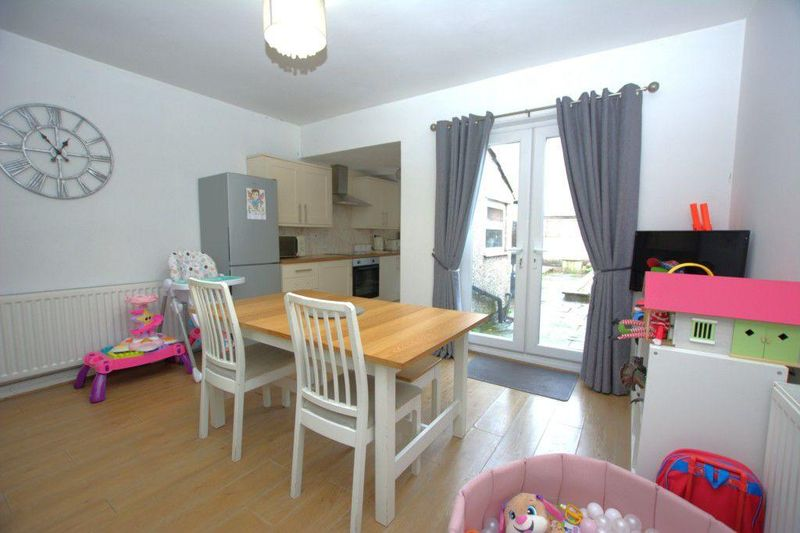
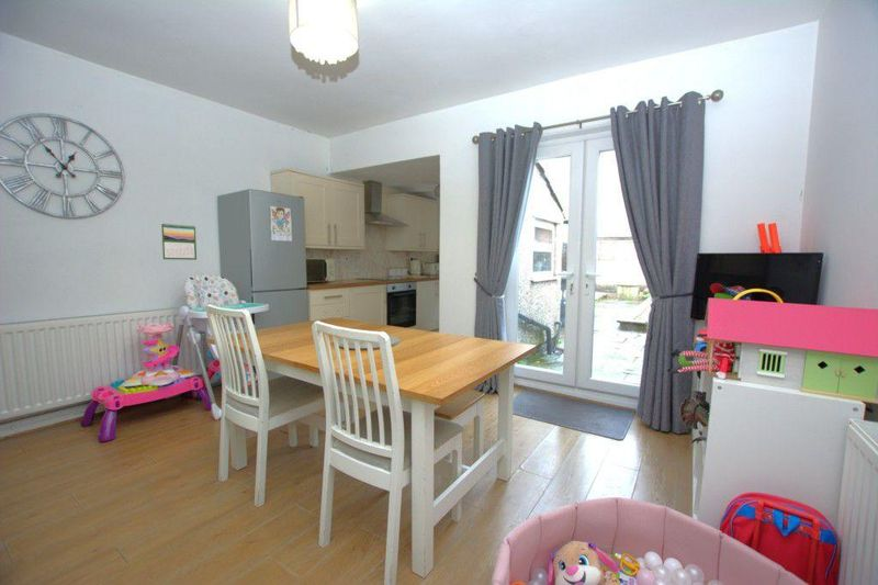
+ calendar [160,222,198,261]
